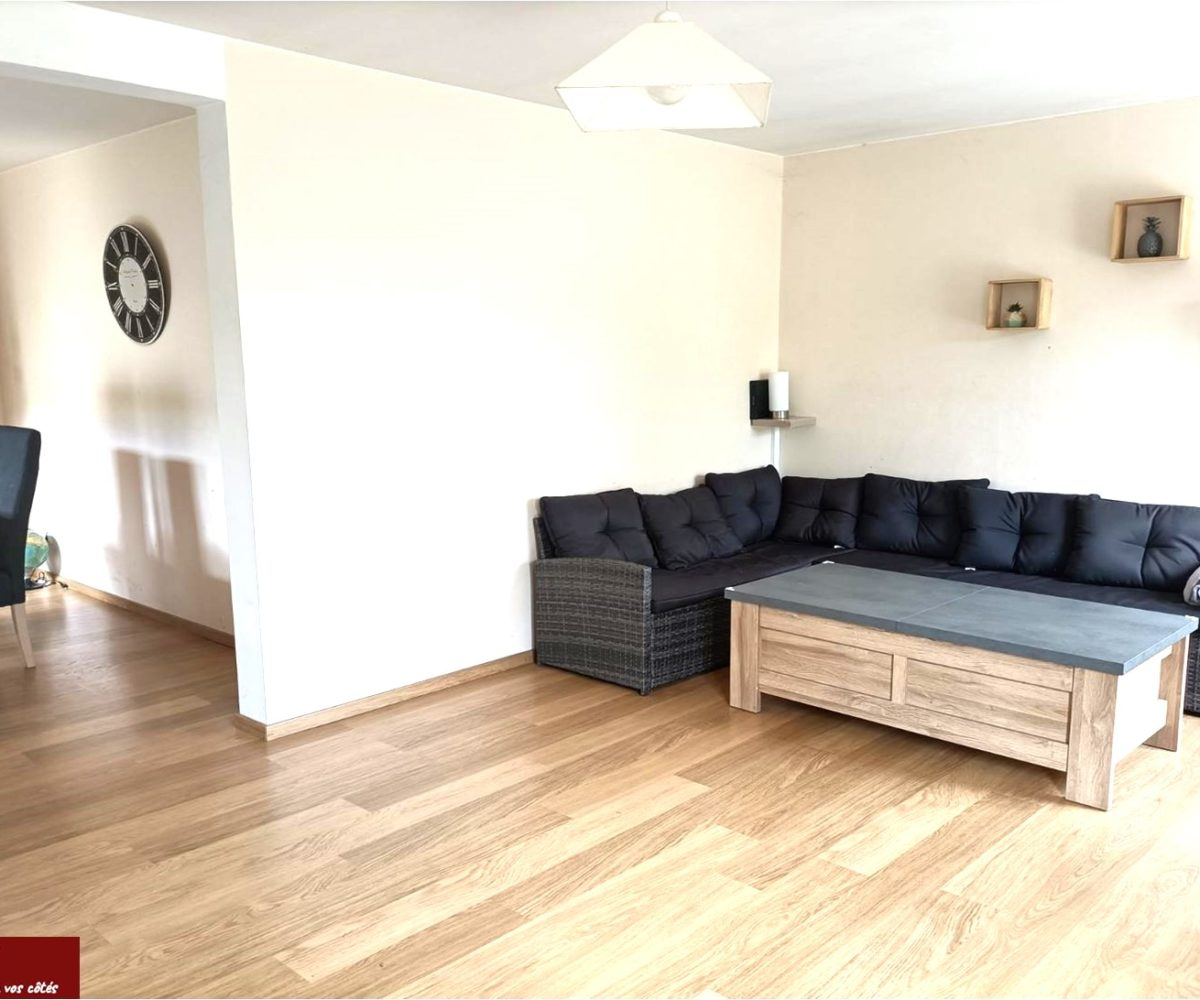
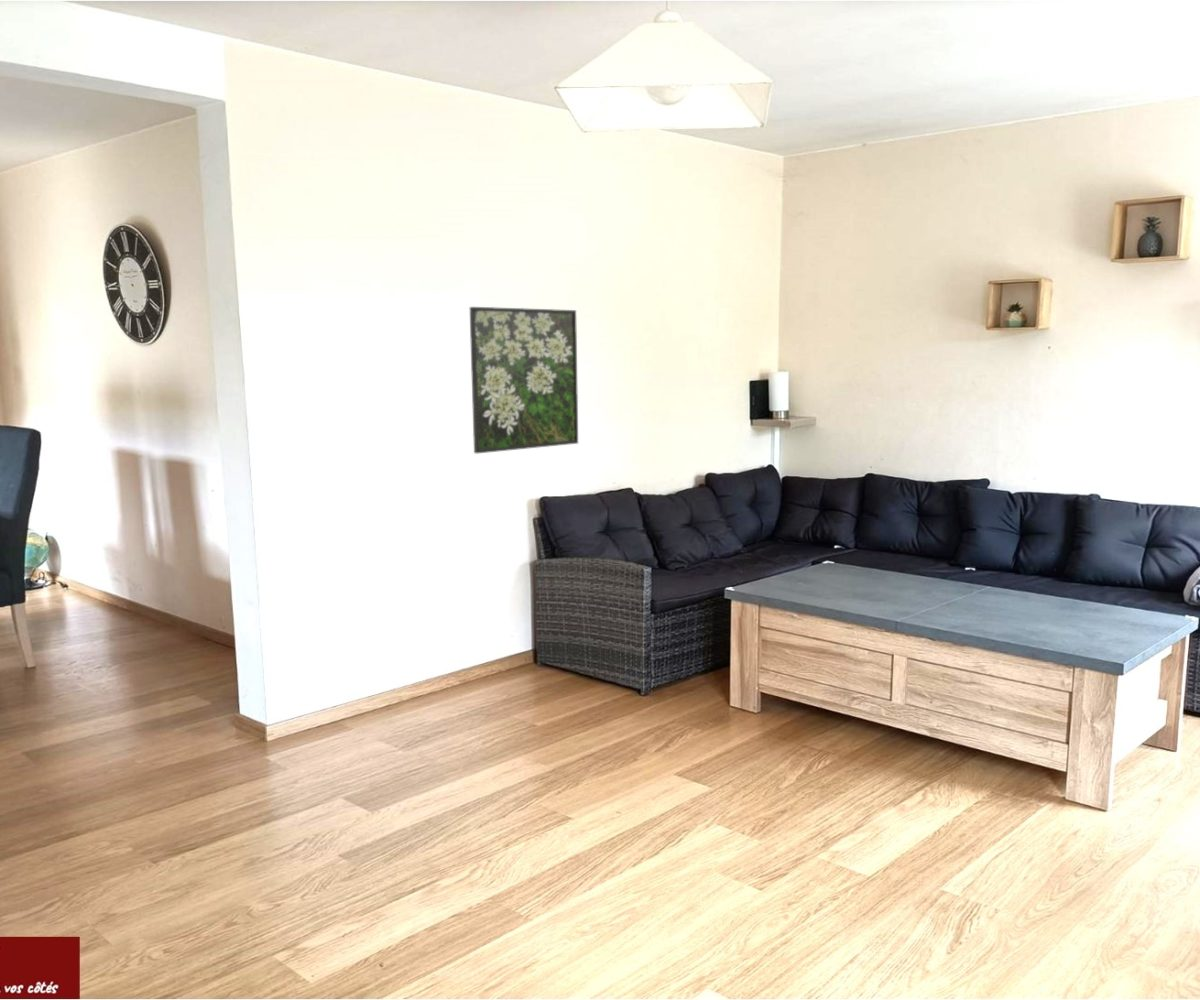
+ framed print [469,306,579,454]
